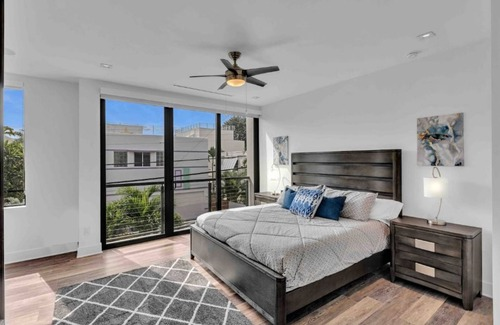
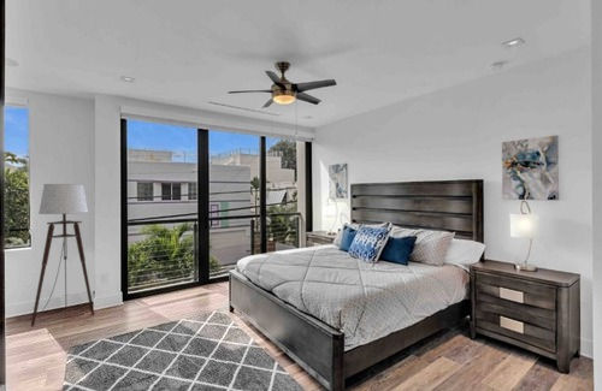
+ floor lamp [12,183,95,327]
